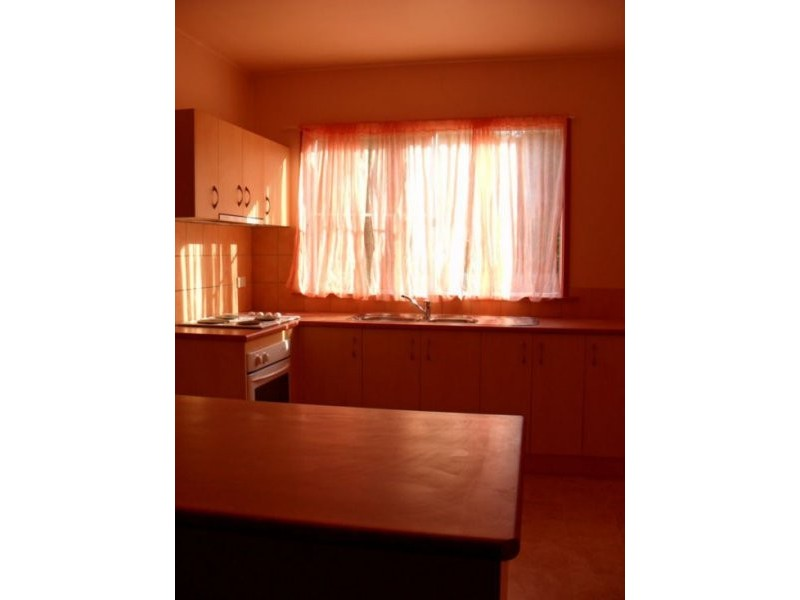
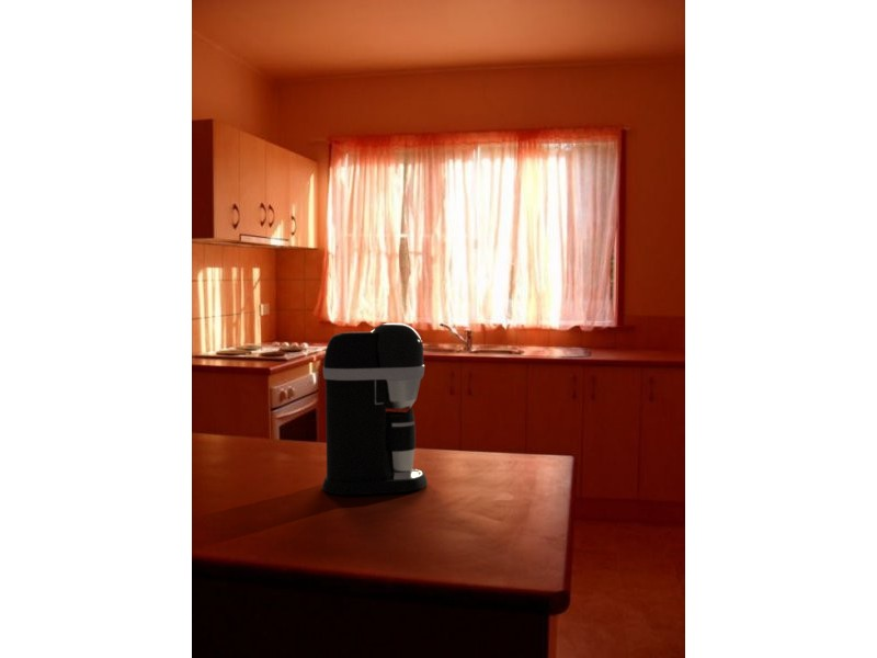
+ coffee maker [321,322,429,496]
